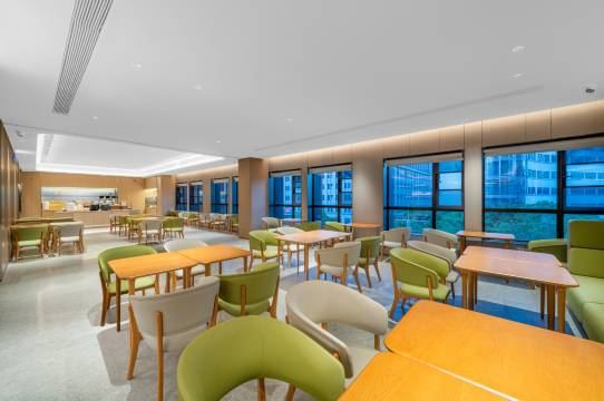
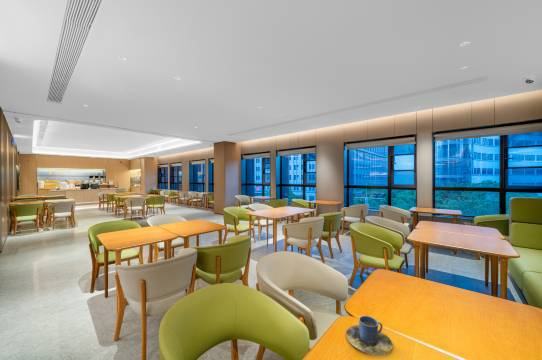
+ cup [345,315,393,356]
